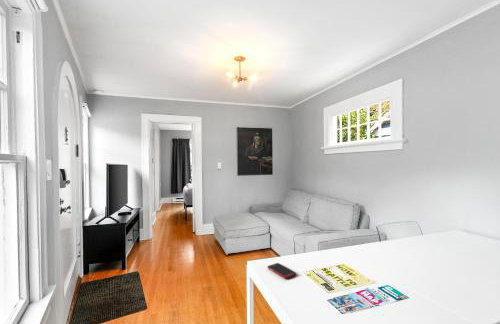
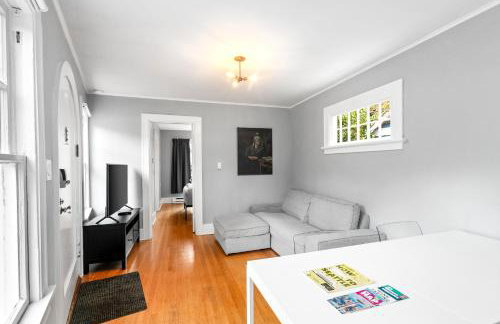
- cell phone [267,262,297,280]
